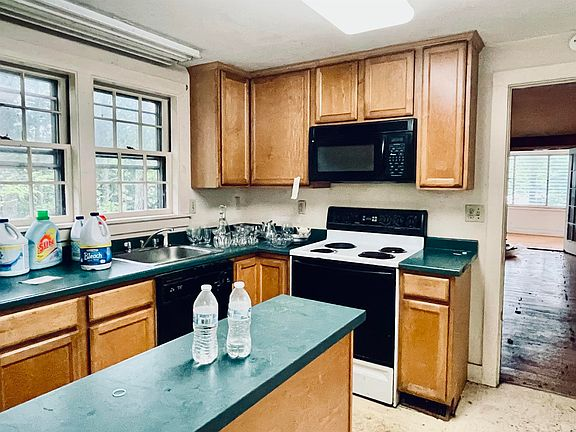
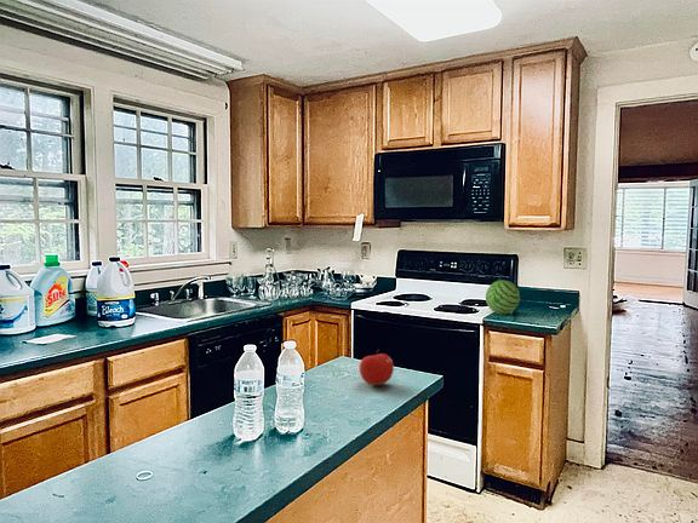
+ fruit [359,349,395,386]
+ fruit [485,274,521,315]
